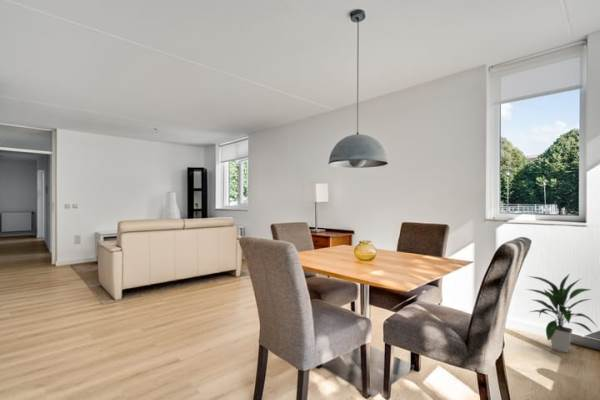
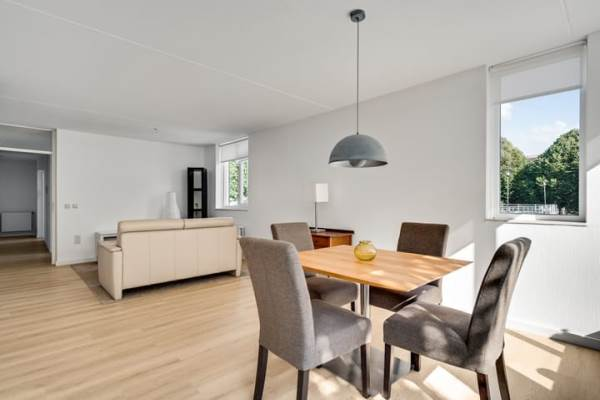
- indoor plant [526,272,599,354]
